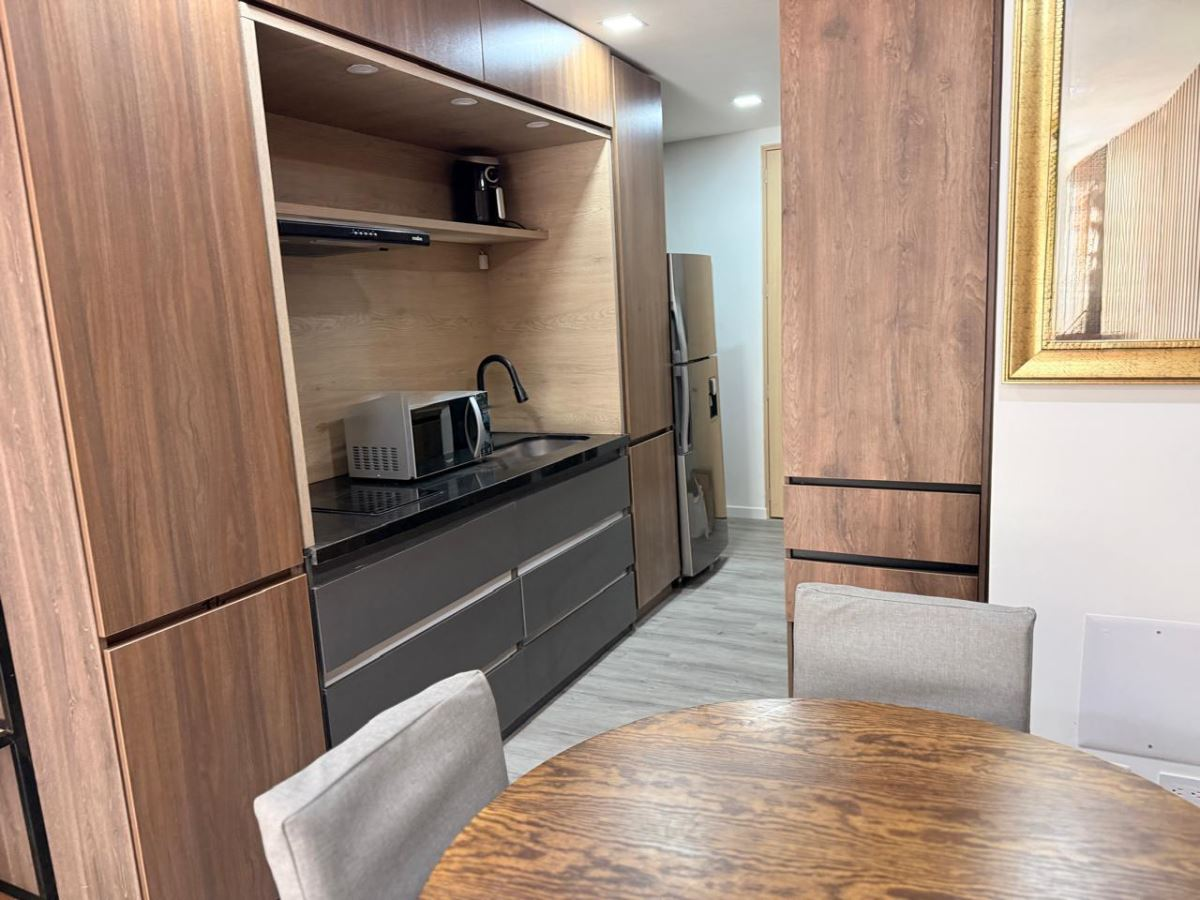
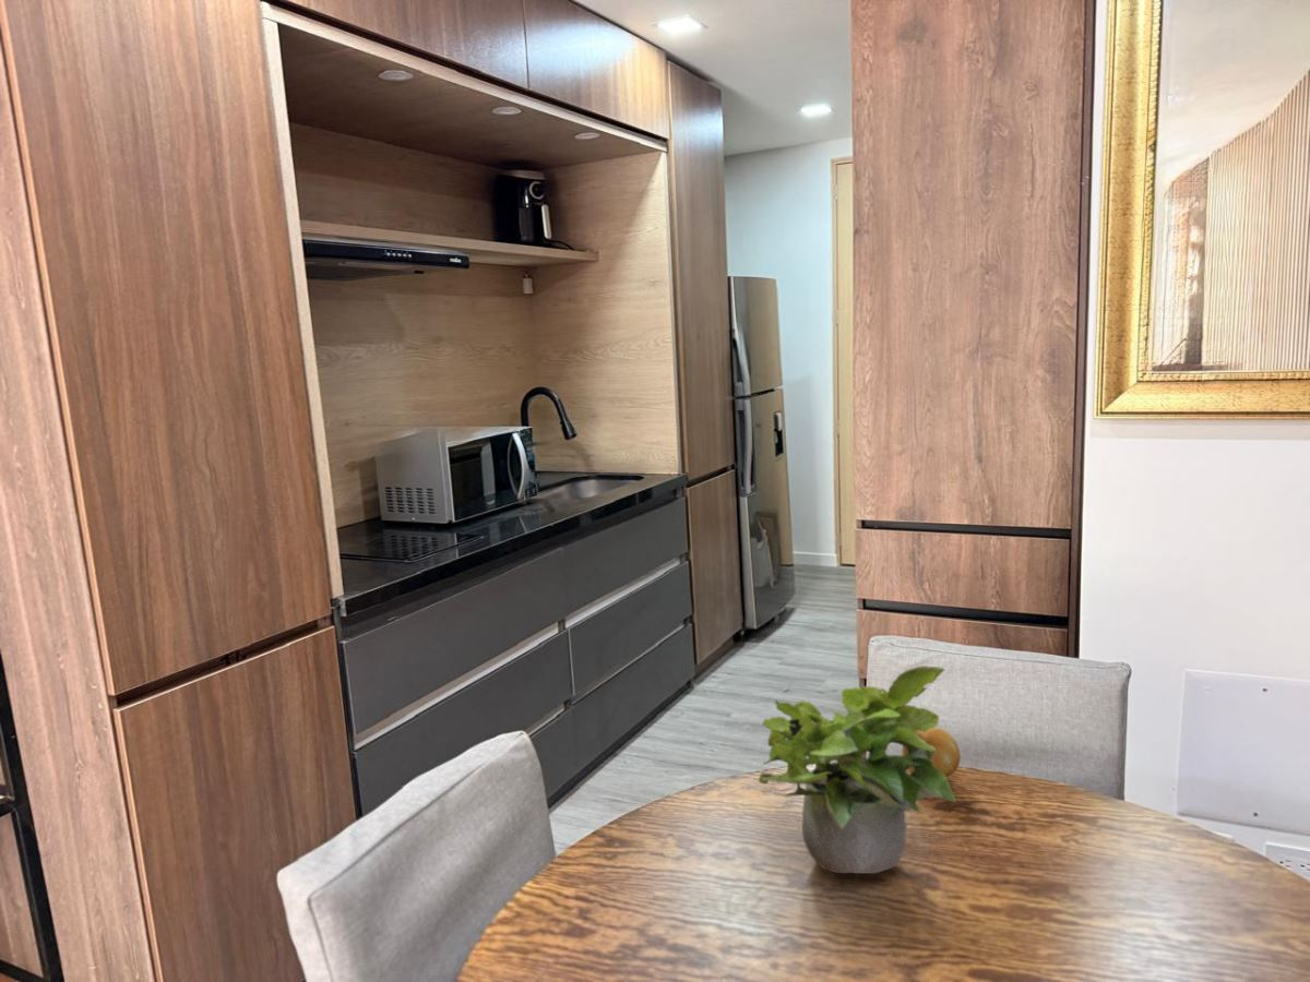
+ potted plant [758,664,957,875]
+ fruit [901,727,962,779]
